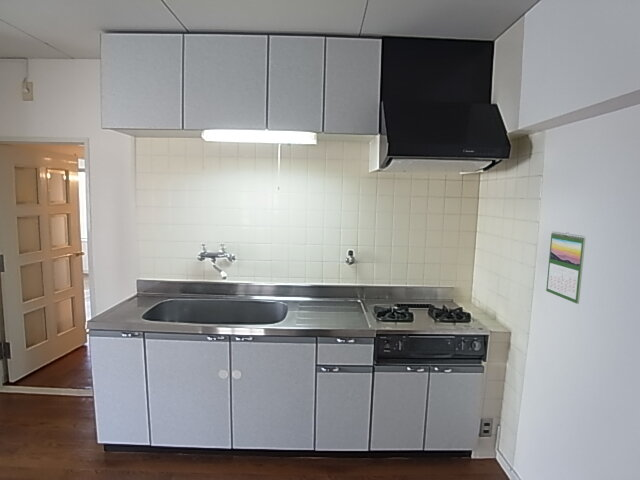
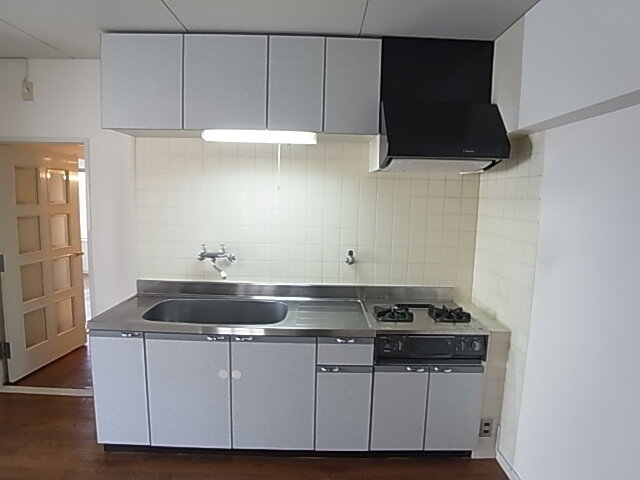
- calendar [545,231,586,305]
